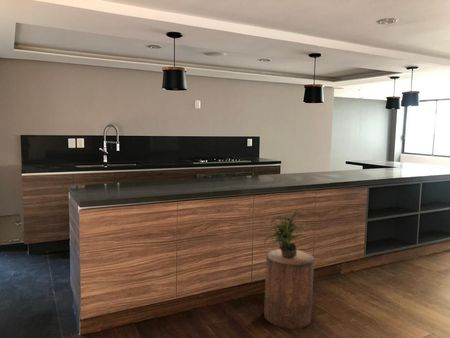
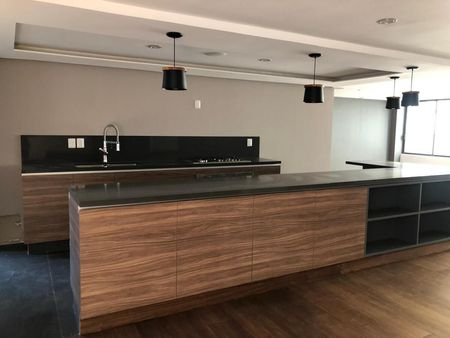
- potted plant [263,207,313,258]
- stool [263,248,315,330]
